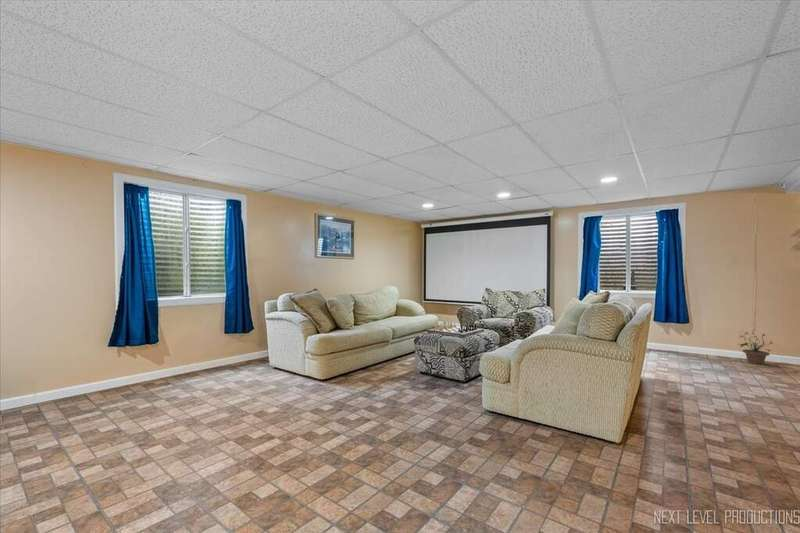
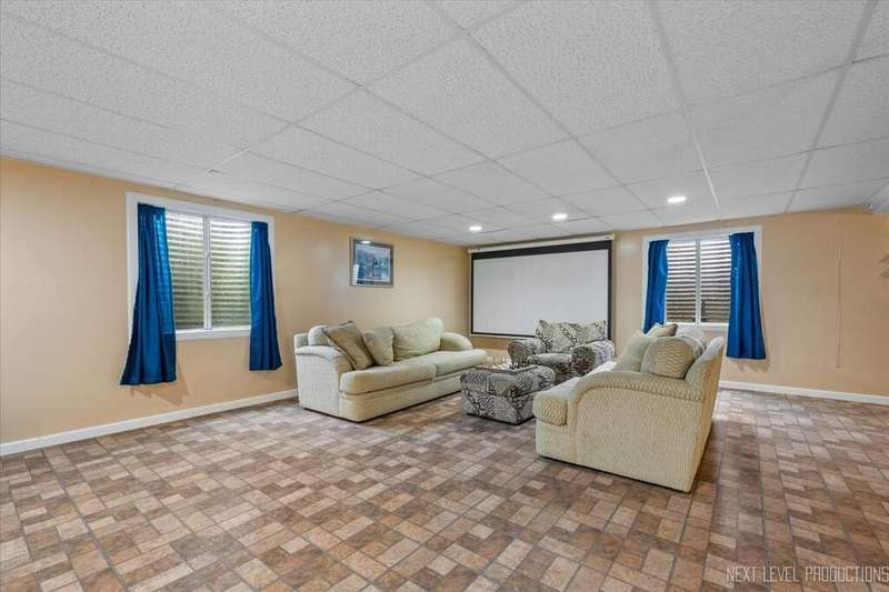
- potted plant [736,331,775,365]
